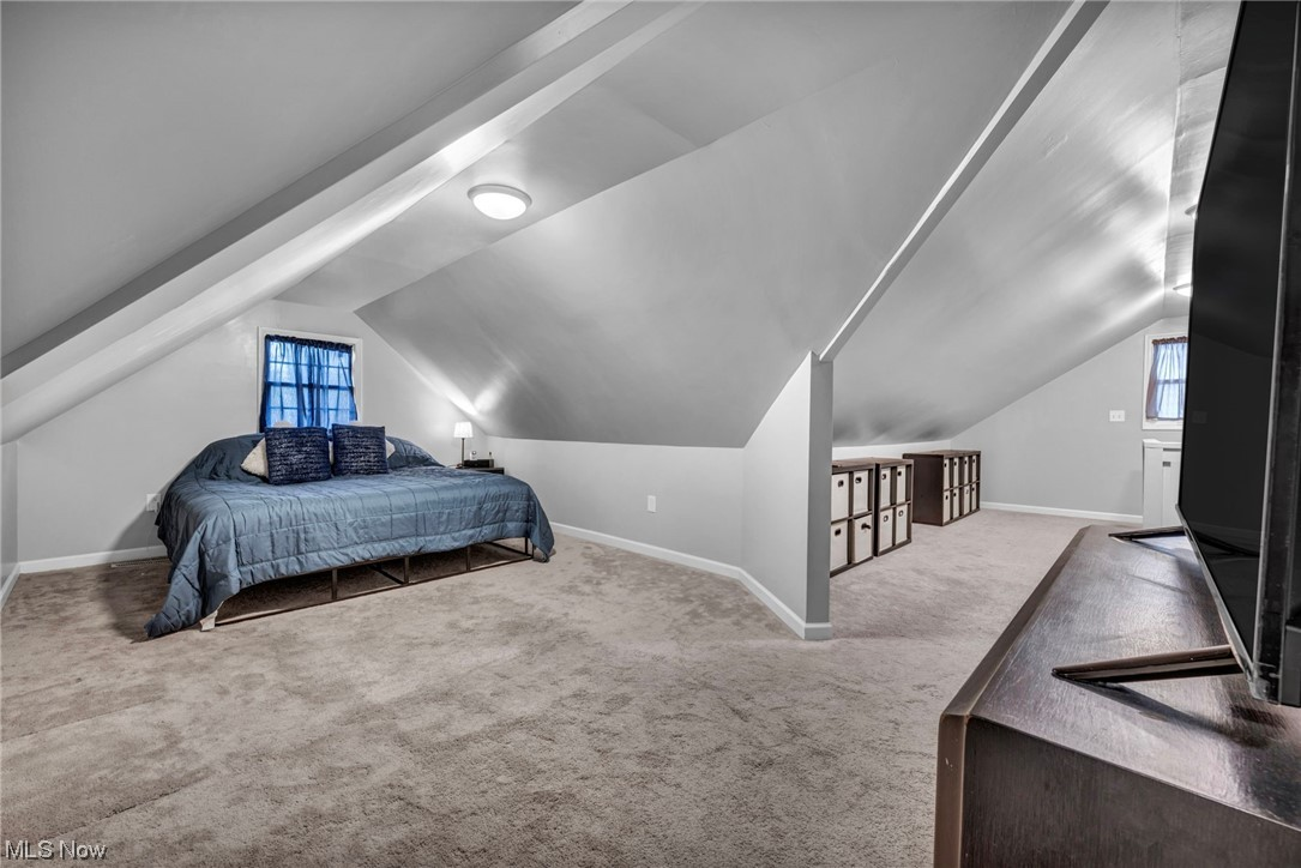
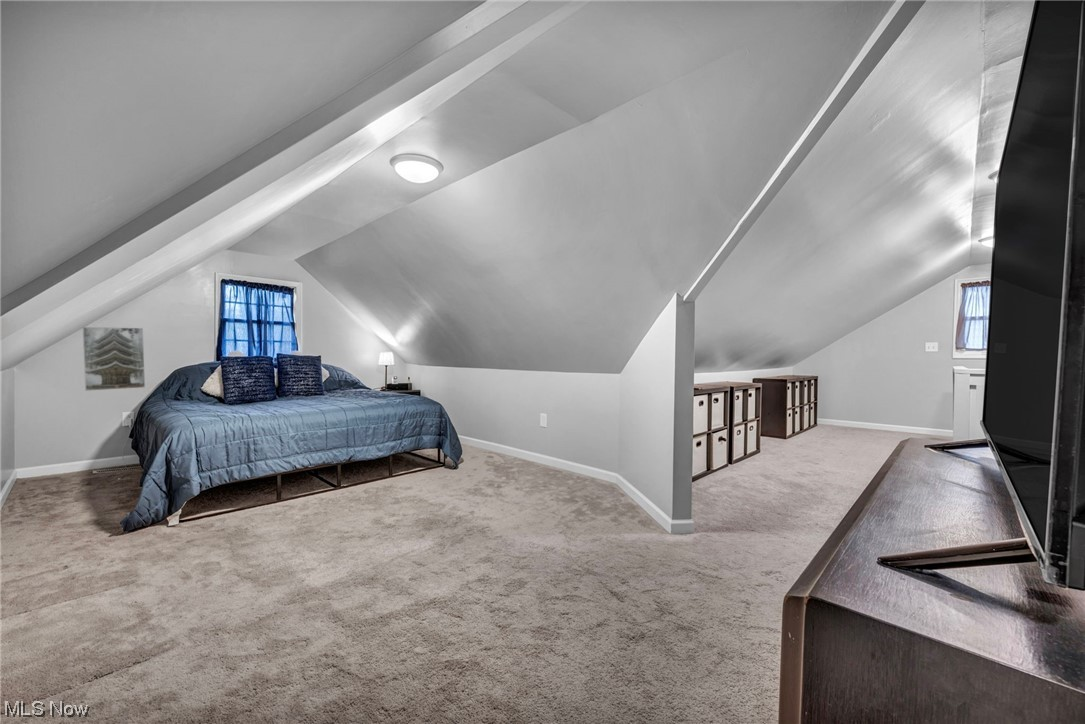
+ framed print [82,326,146,392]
